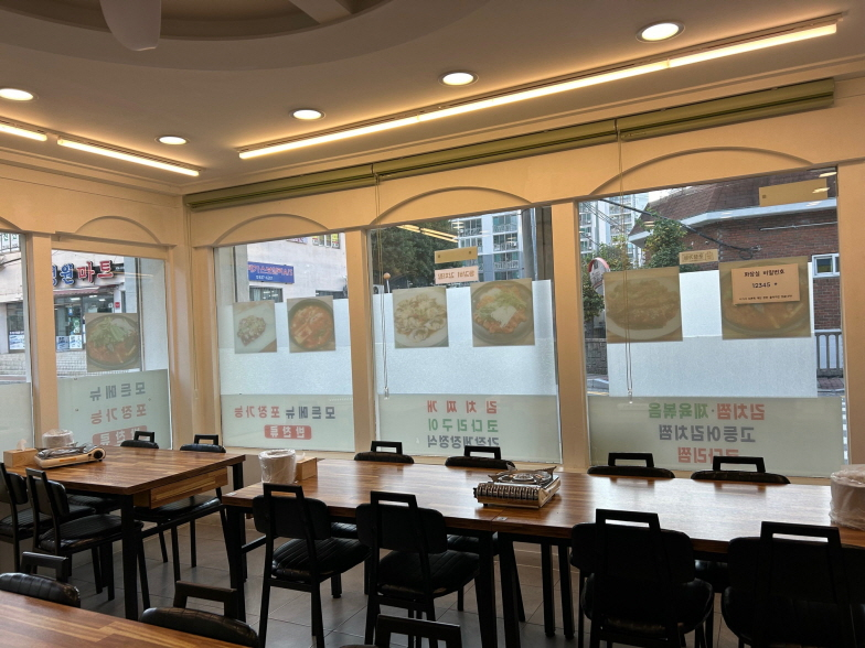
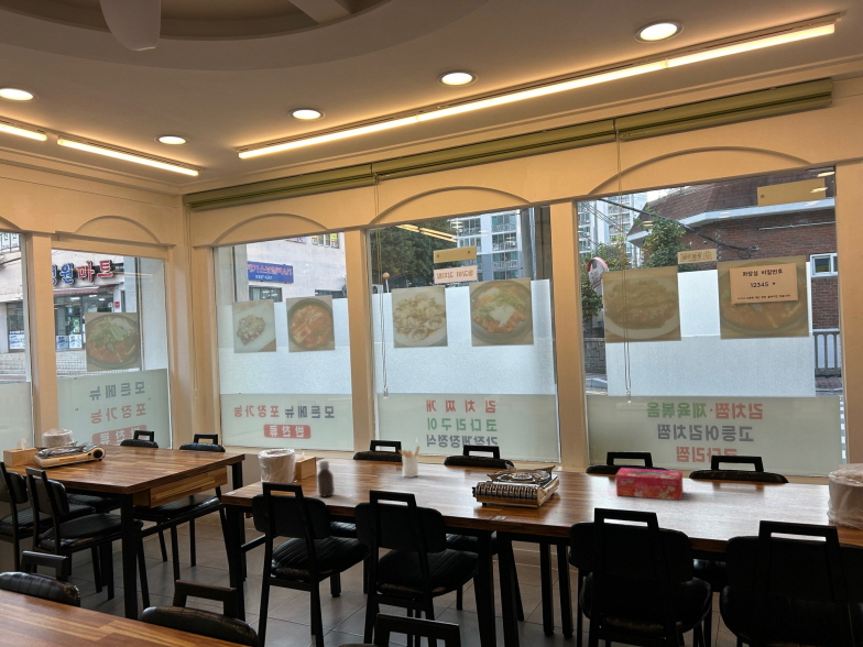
+ bottle [316,460,336,497]
+ tissue box [615,467,685,501]
+ utensil holder [397,445,420,479]
